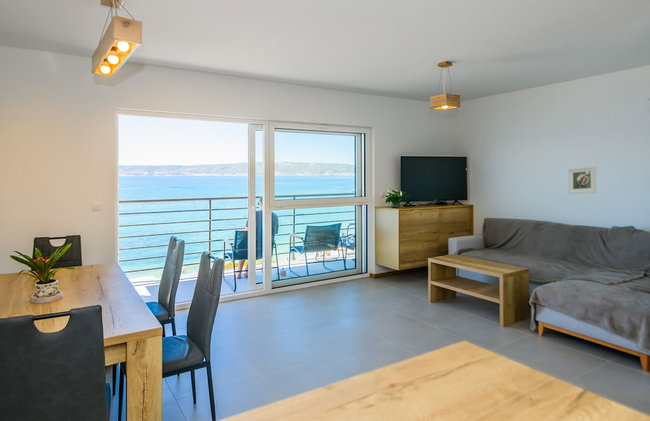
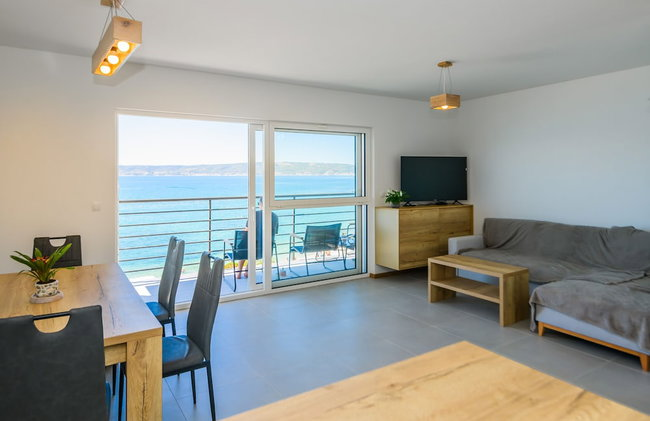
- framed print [567,165,598,195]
